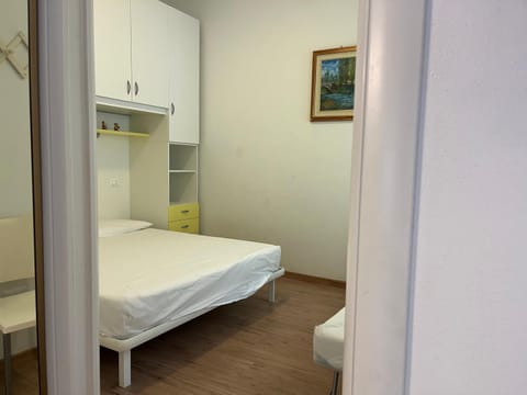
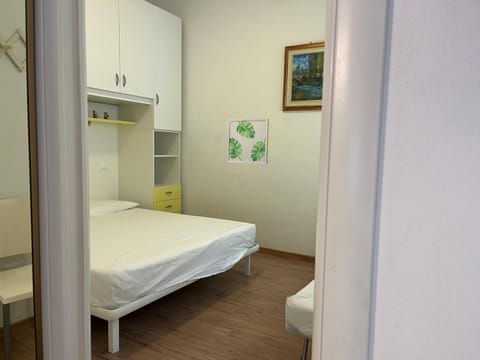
+ wall art [226,117,270,165]
